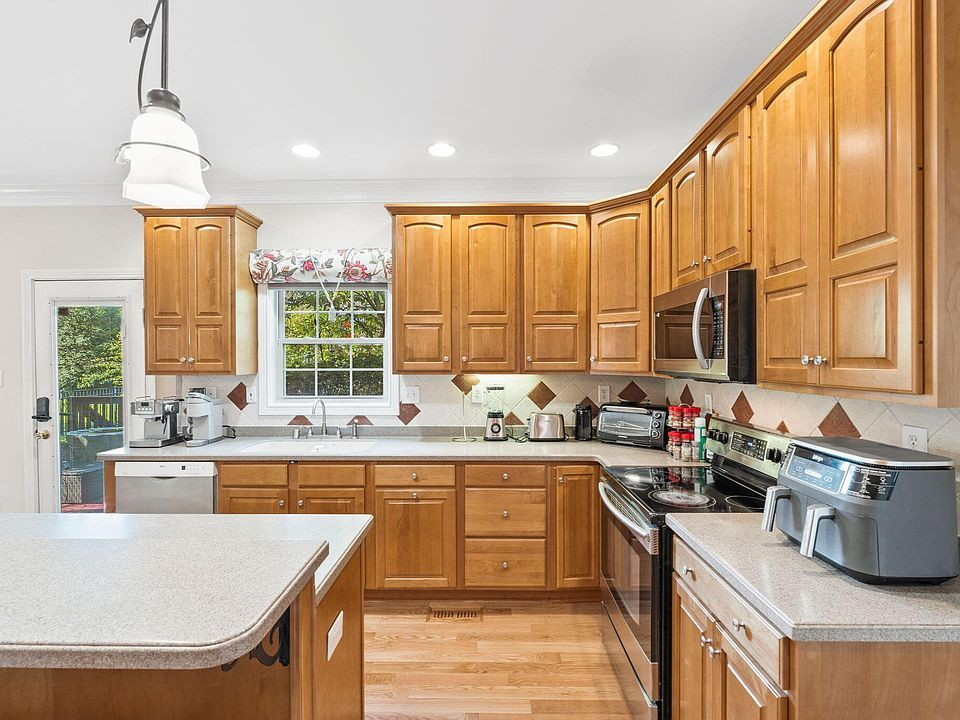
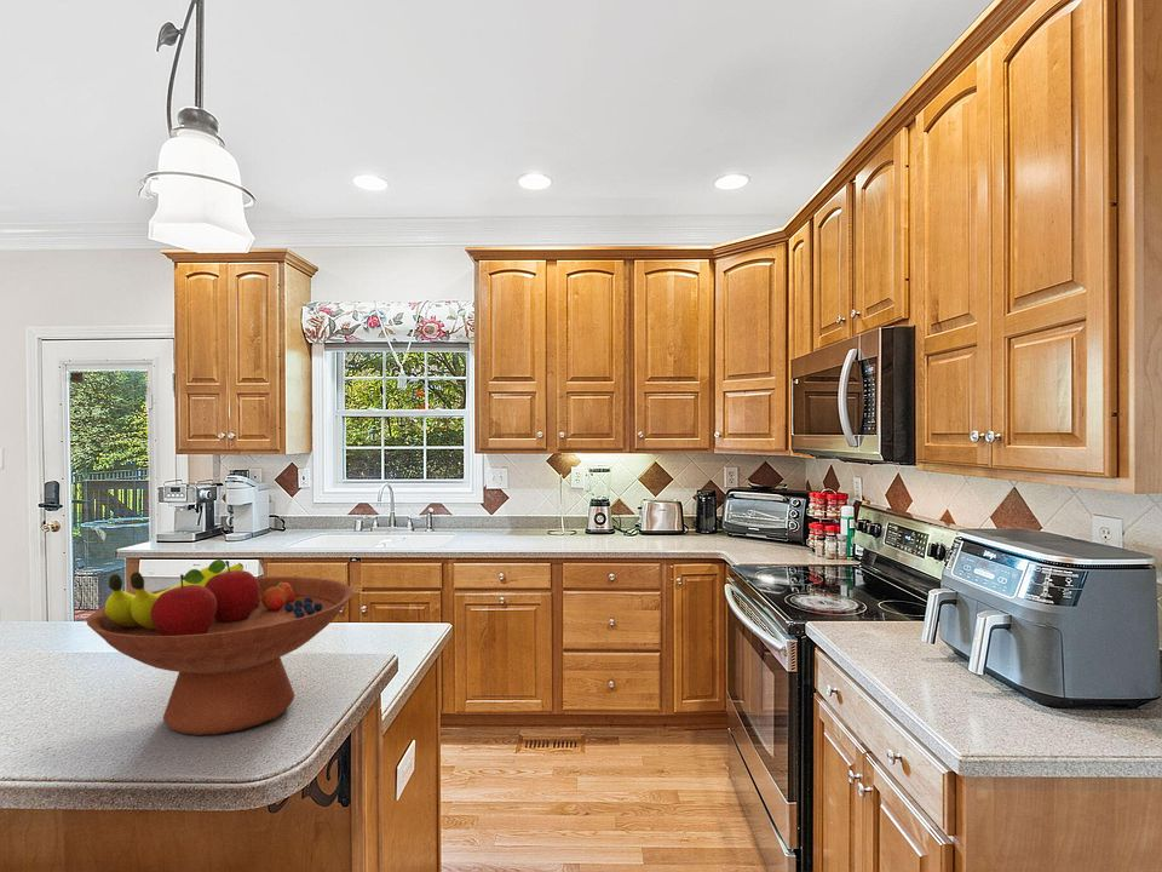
+ fruit bowl [86,558,353,736]
